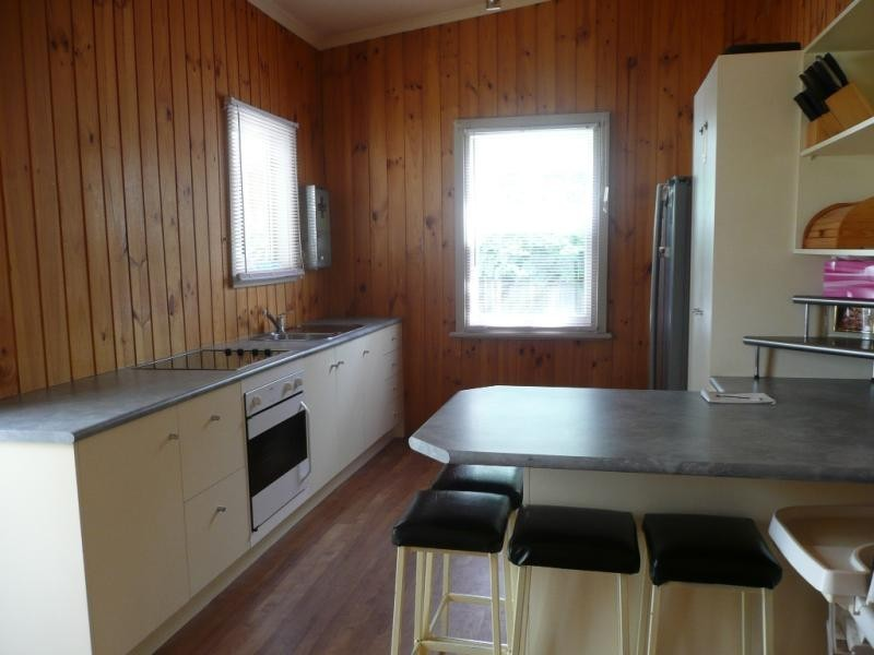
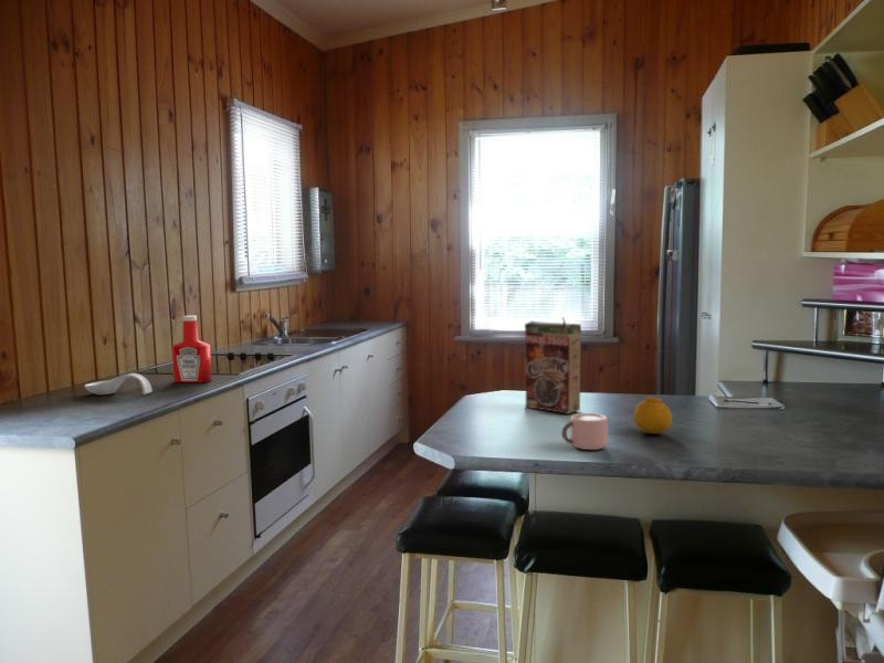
+ fruit [632,396,673,435]
+ mug [560,412,609,451]
+ cereal box [524,316,582,415]
+ soap bottle [171,315,213,383]
+ spoon rest [83,372,152,396]
